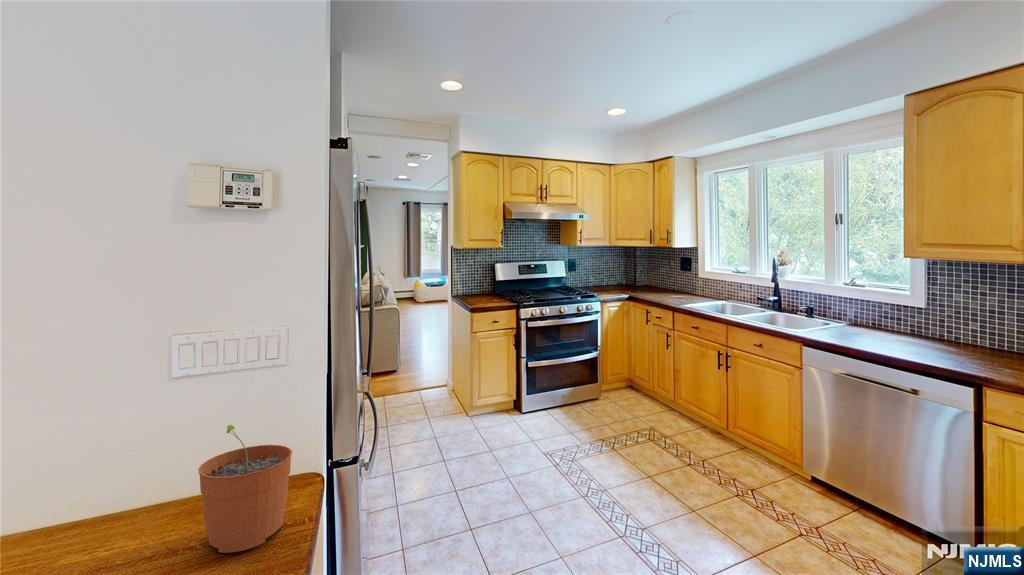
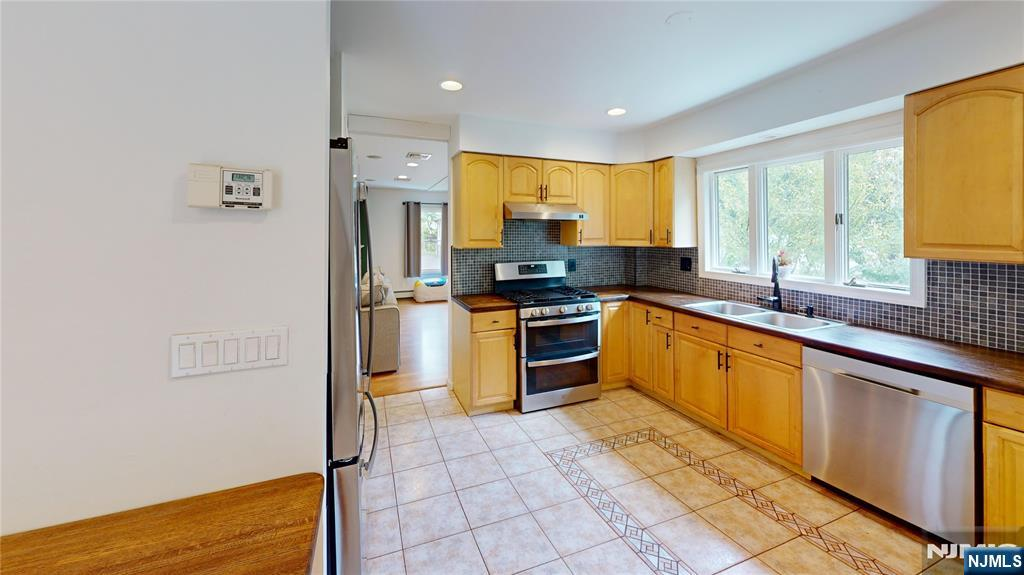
- plant pot [197,424,293,554]
